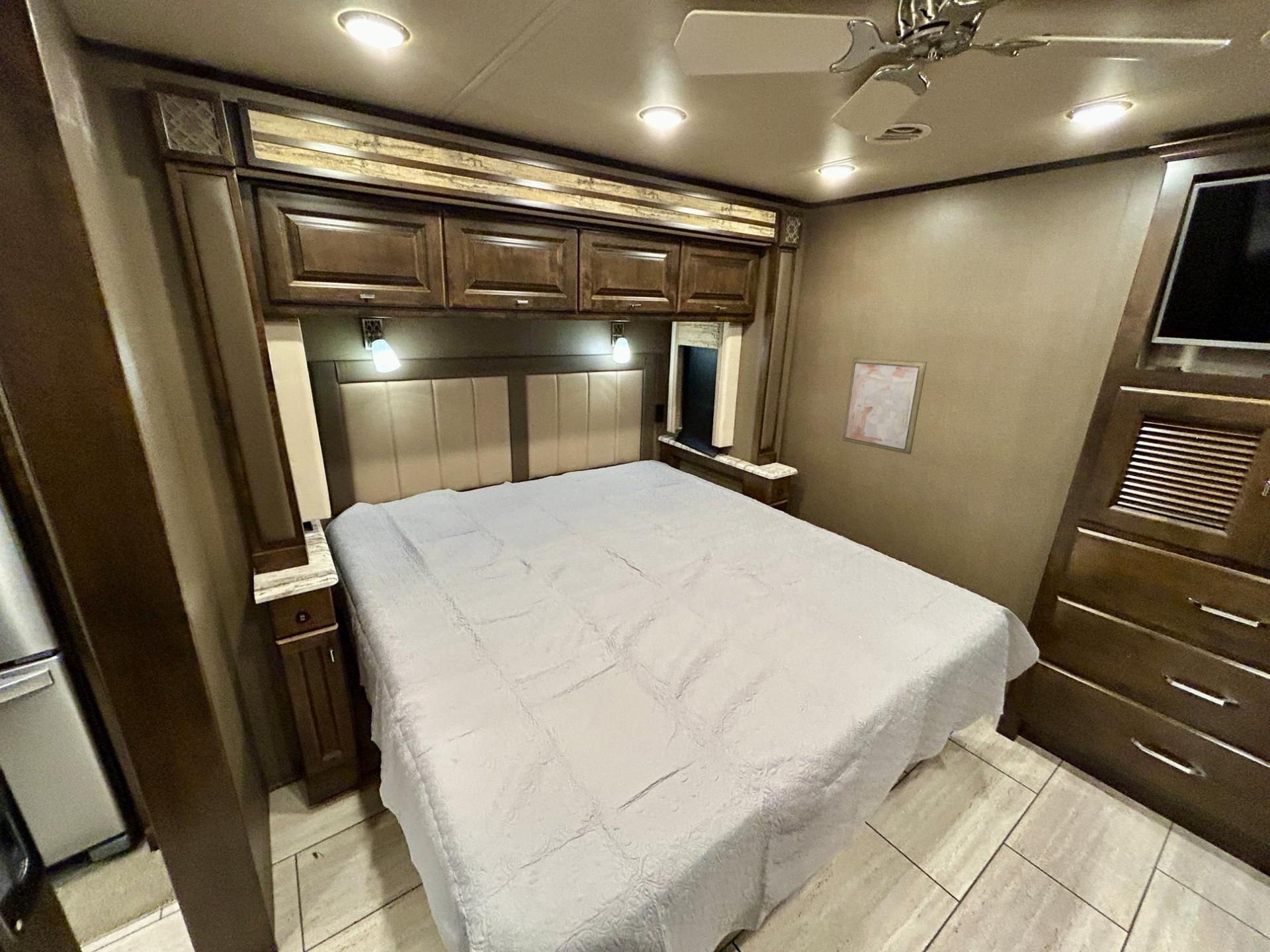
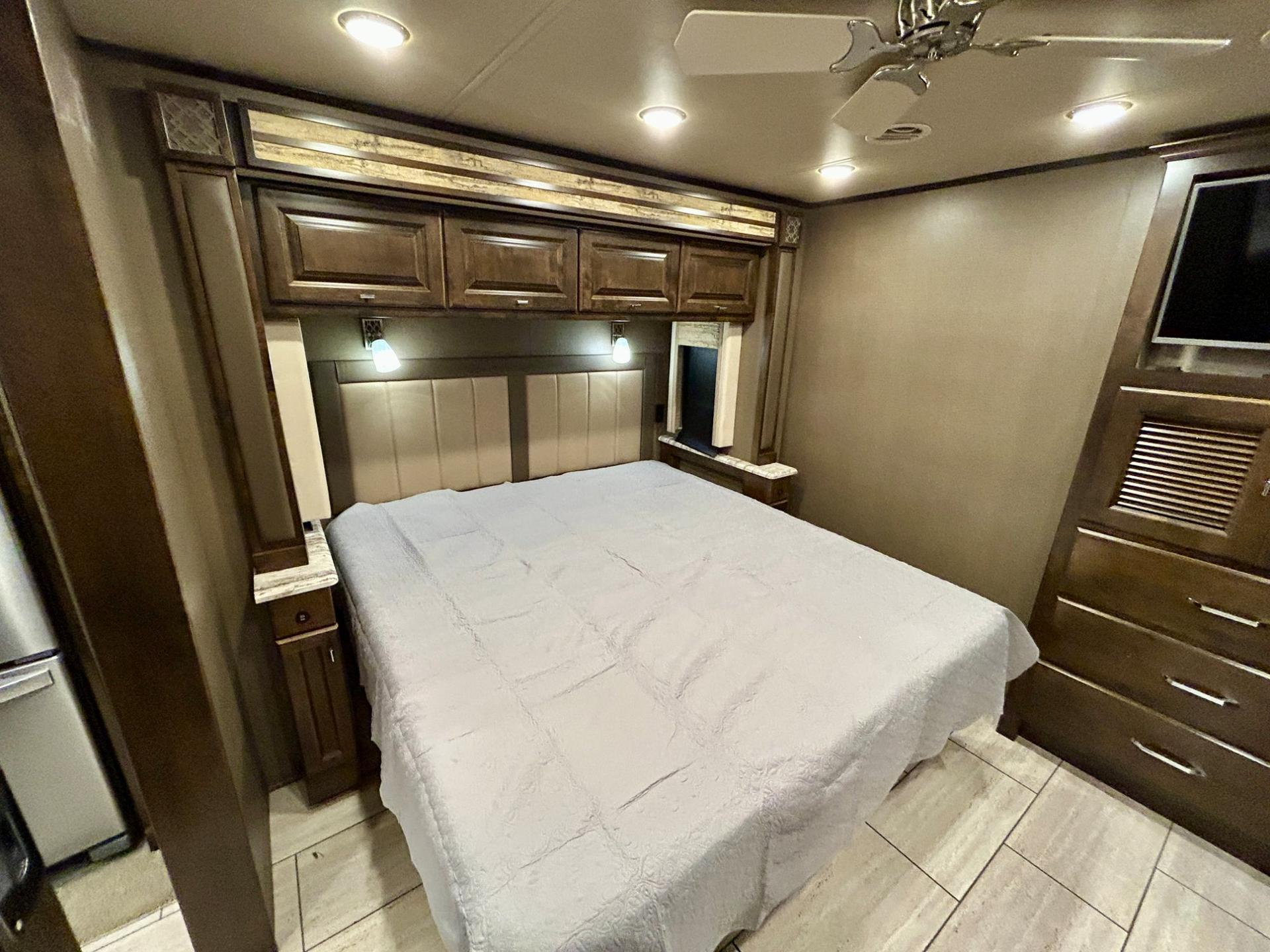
- wall art [842,357,927,455]
